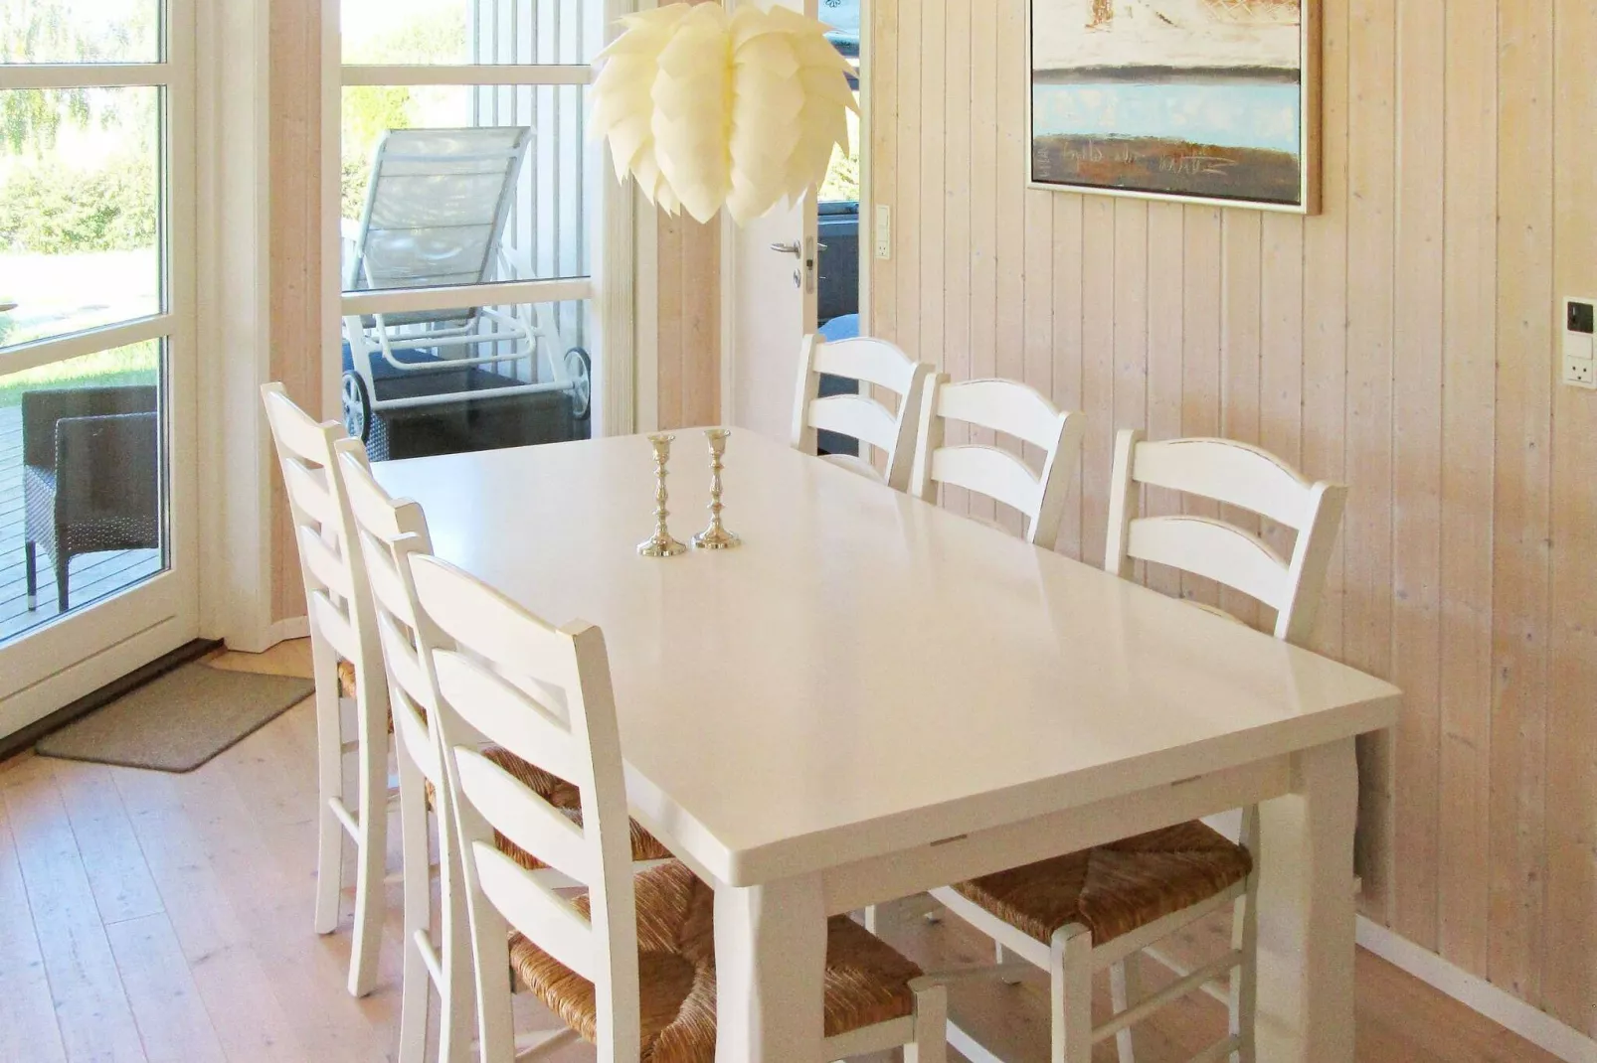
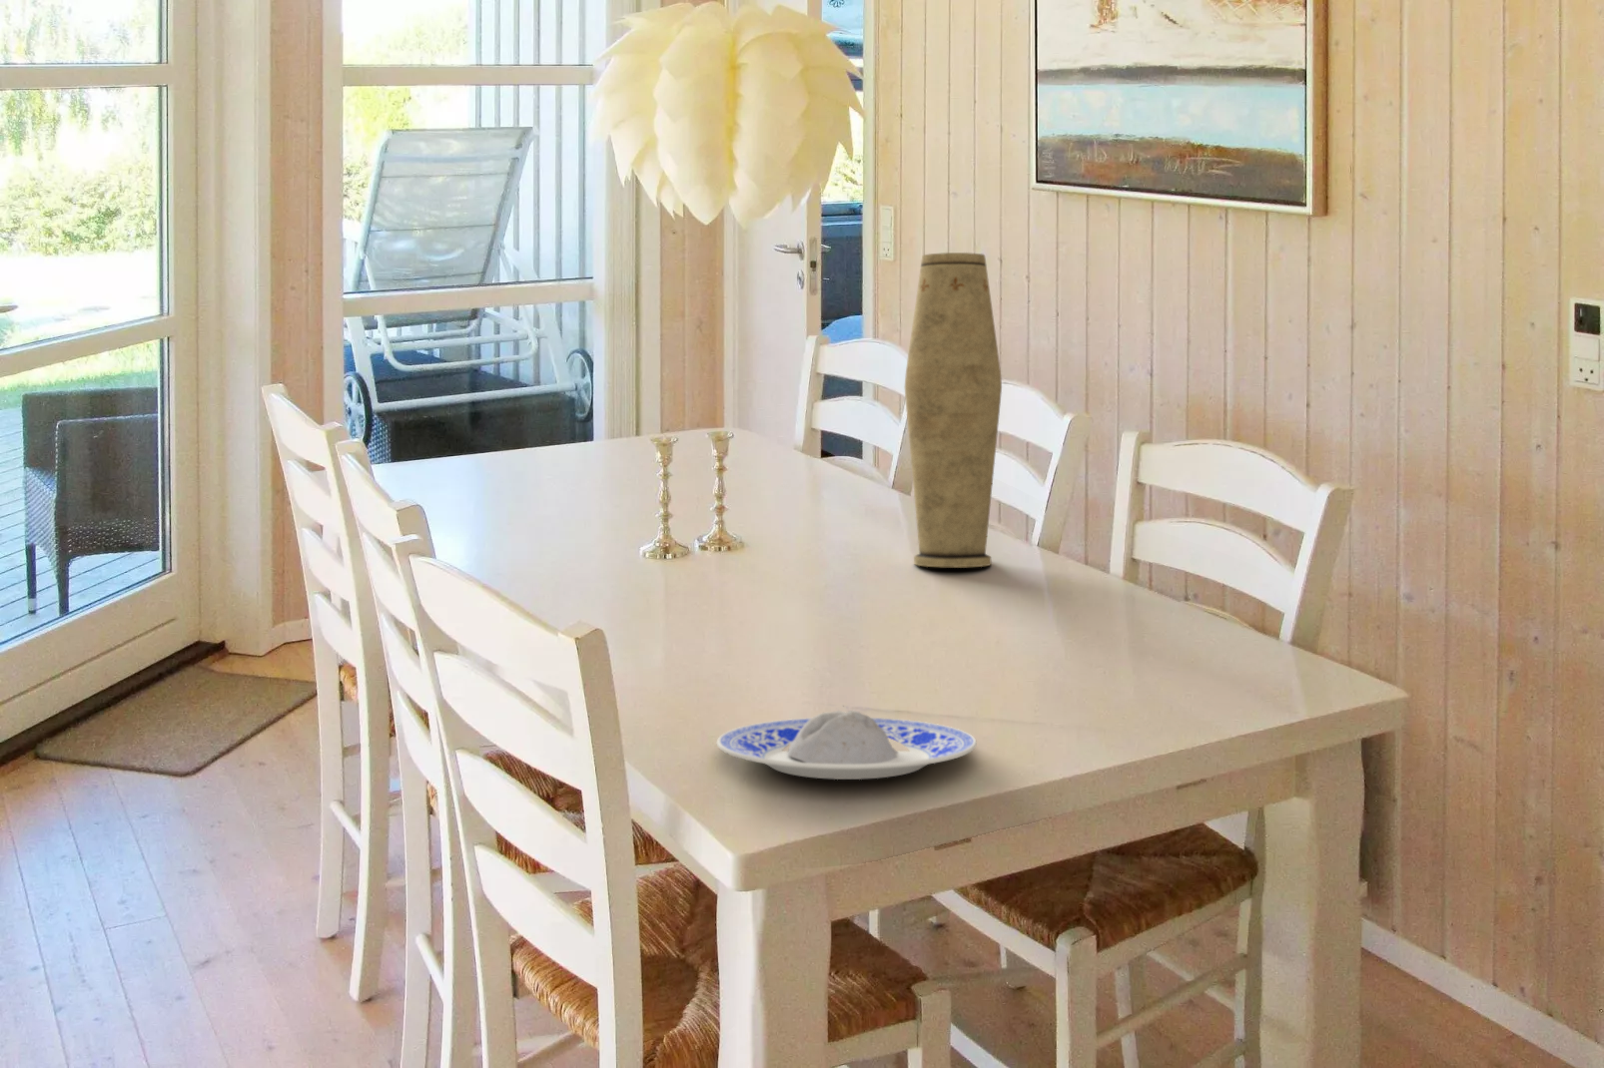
+ plate [716,709,978,781]
+ vase [904,252,1003,567]
